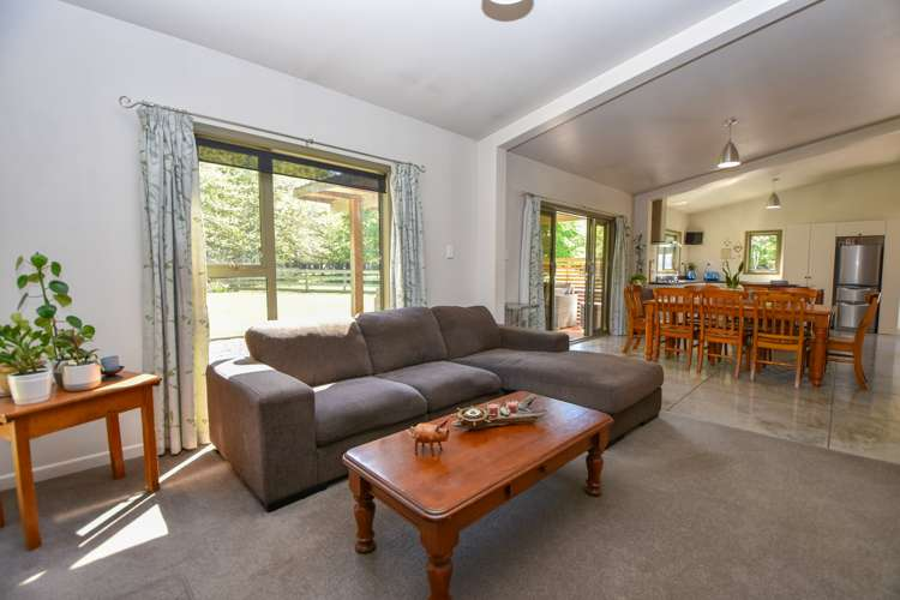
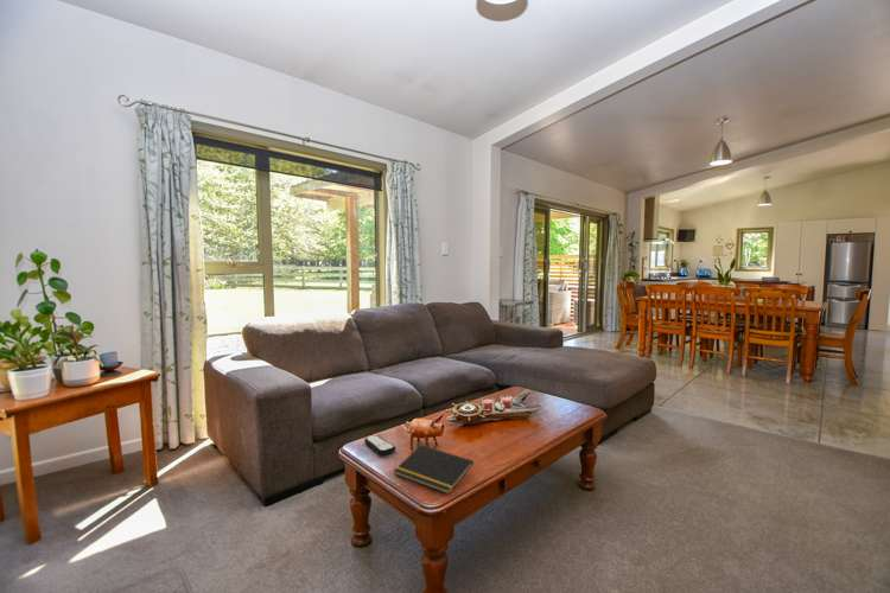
+ remote control [363,434,396,457]
+ notepad [393,444,475,495]
